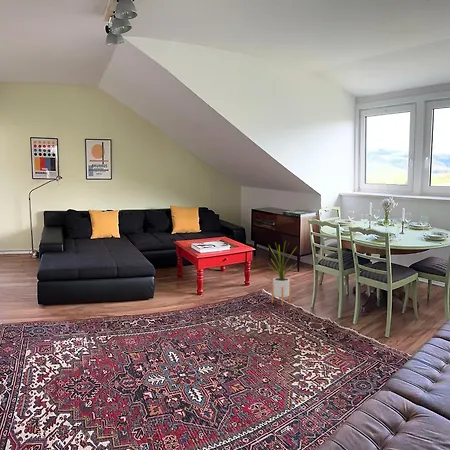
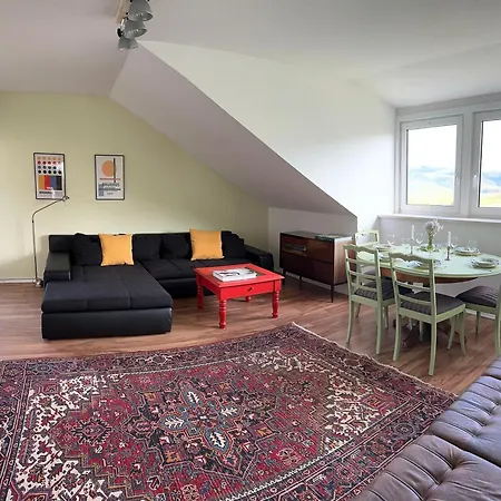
- house plant [266,241,297,306]
